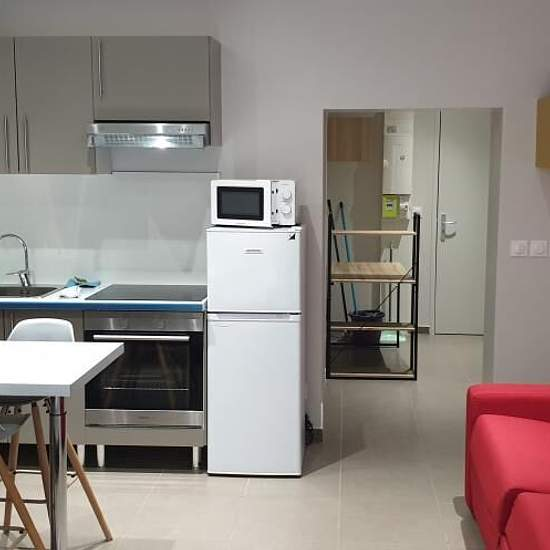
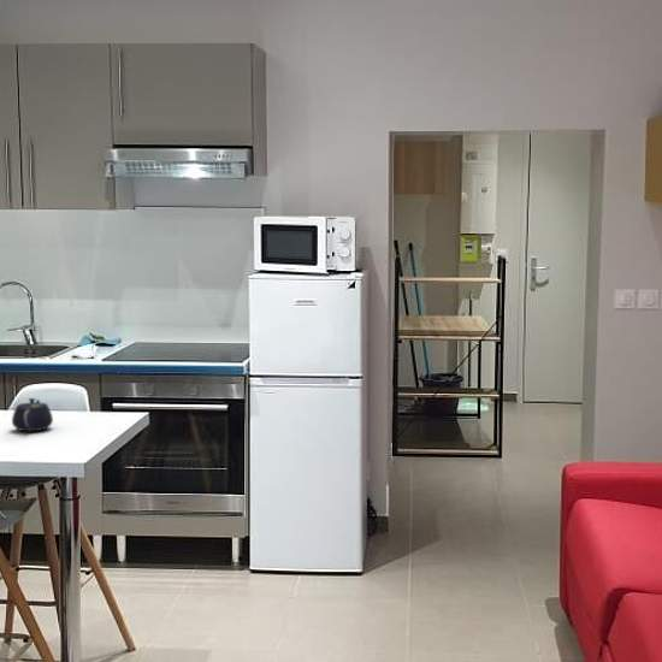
+ teapot [11,397,54,432]
